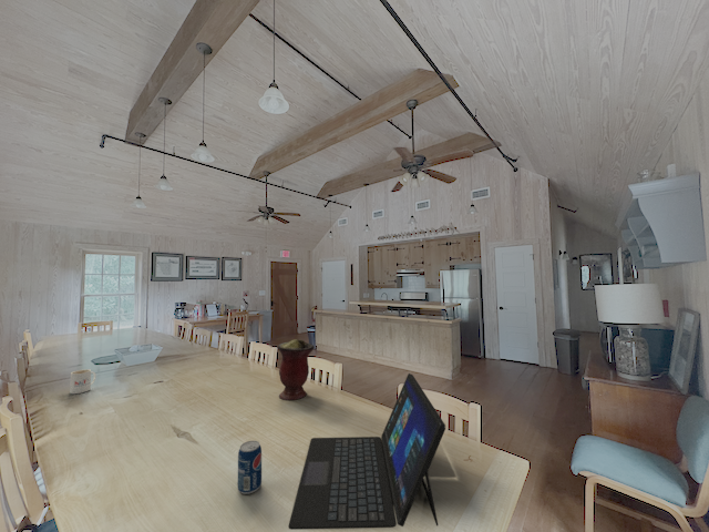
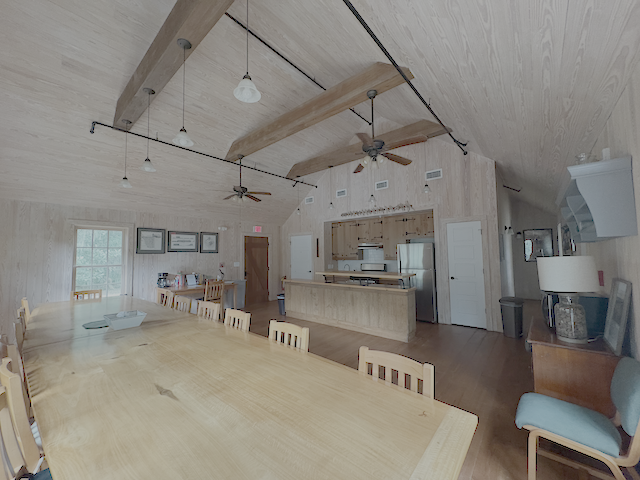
- laptop [287,372,446,531]
- beverage can [237,440,263,495]
- vase [277,338,316,401]
- mug [69,368,96,395]
